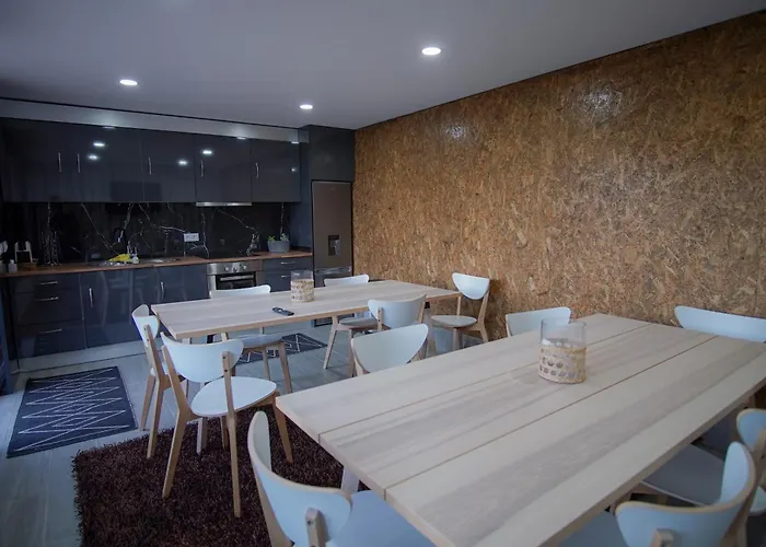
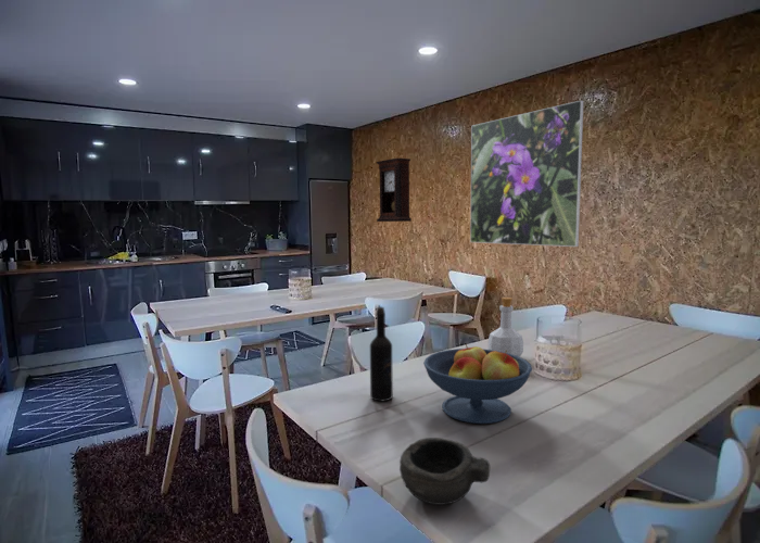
+ fruit bowl [422,343,533,425]
+ wine bottle [369,306,394,402]
+ pendulum clock [376,157,413,223]
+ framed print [469,99,585,248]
+ bowl [398,437,491,506]
+ bottle [487,296,524,357]
